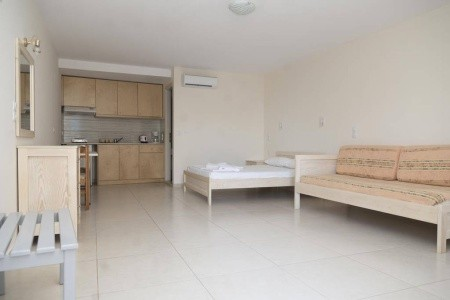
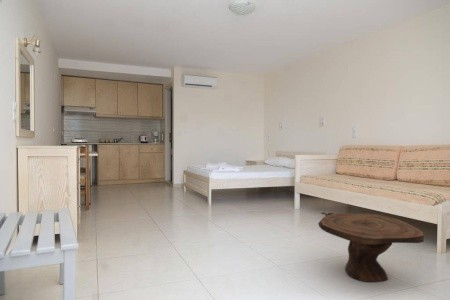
+ side table [317,210,425,283]
